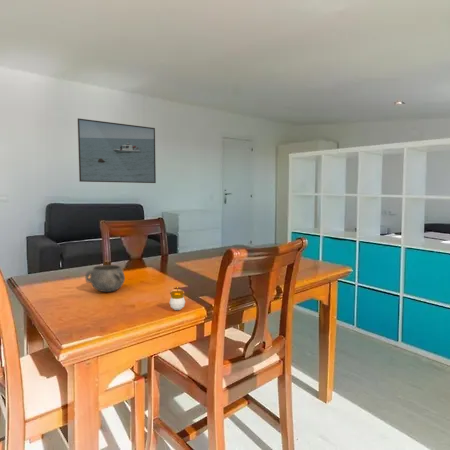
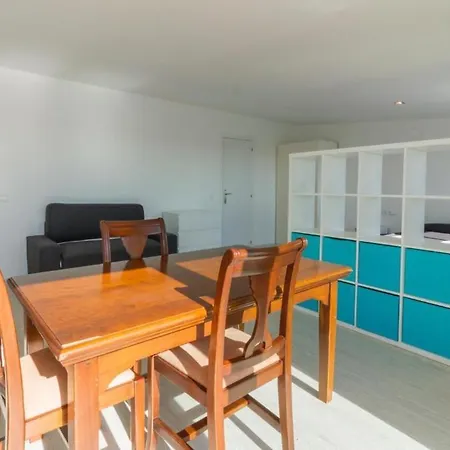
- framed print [77,117,157,184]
- candle [168,286,186,311]
- decorative bowl [84,264,126,293]
